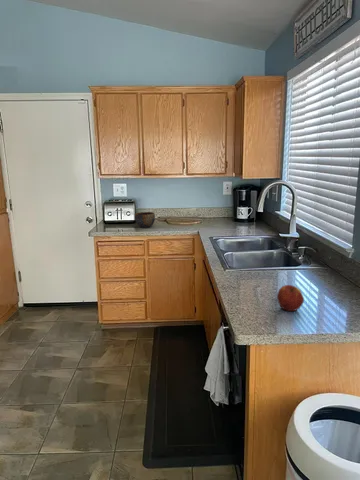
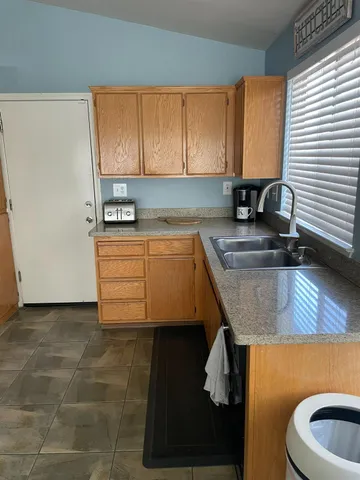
- apple [276,284,305,312]
- bowl [134,211,156,229]
